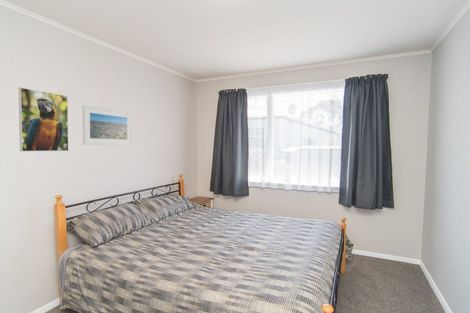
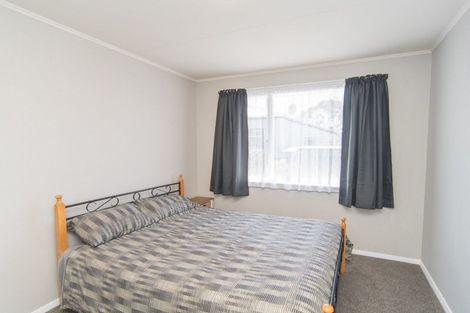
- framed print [82,104,133,146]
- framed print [18,87,70,152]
